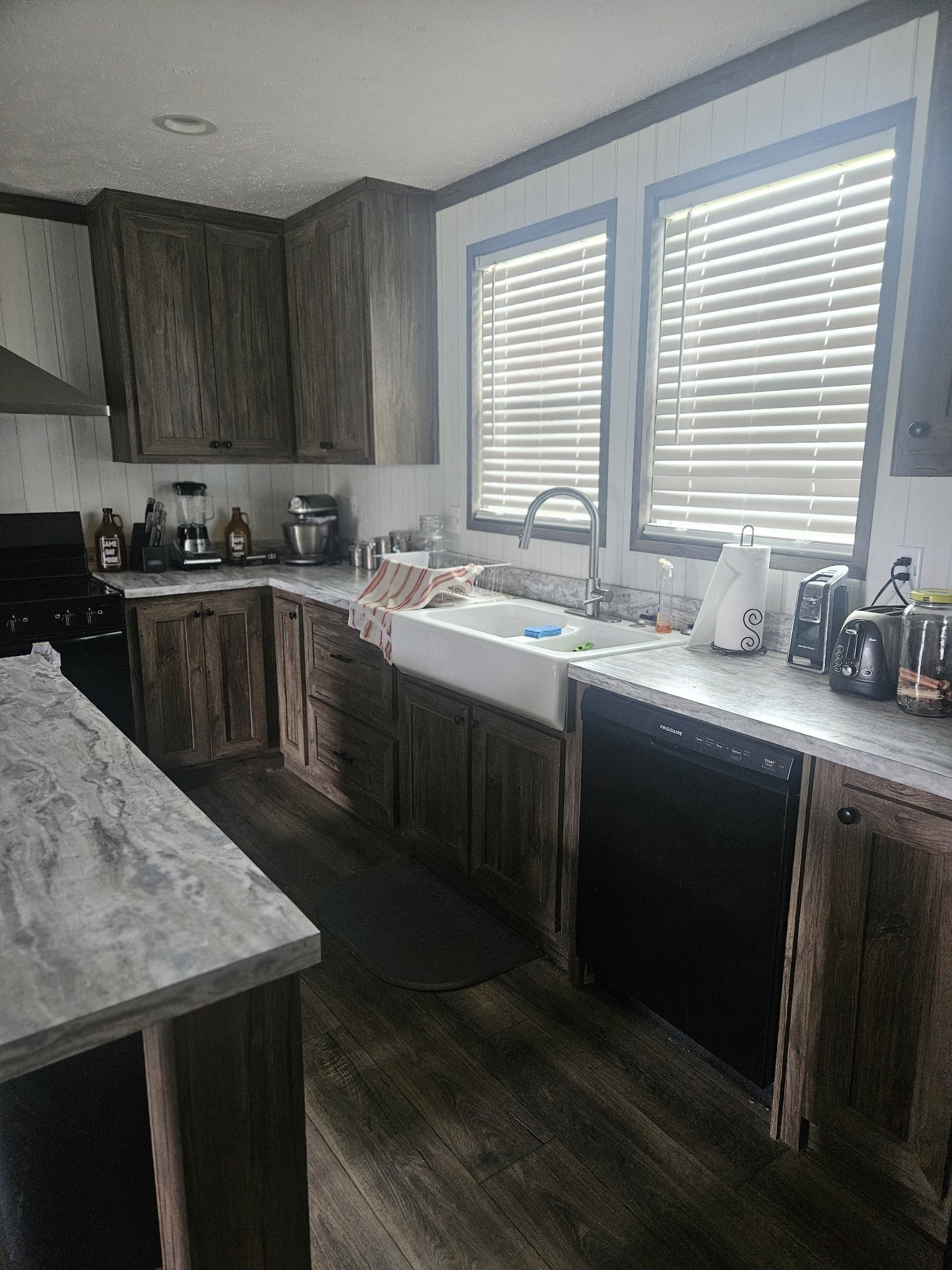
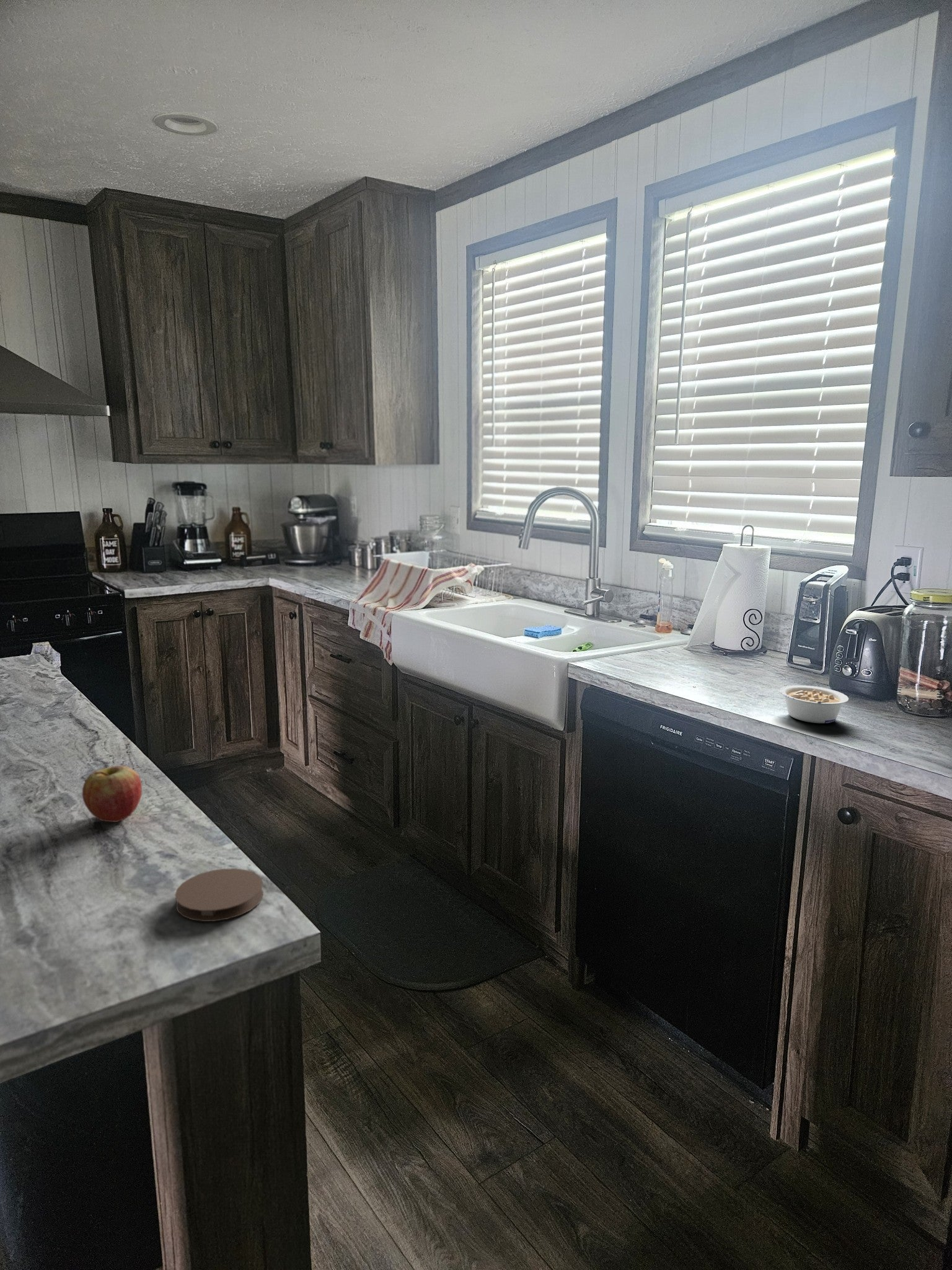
+ coaster [174,868,264,922]
+ legume [779,685,849,724]
+ fruit [82,765,143,823]
